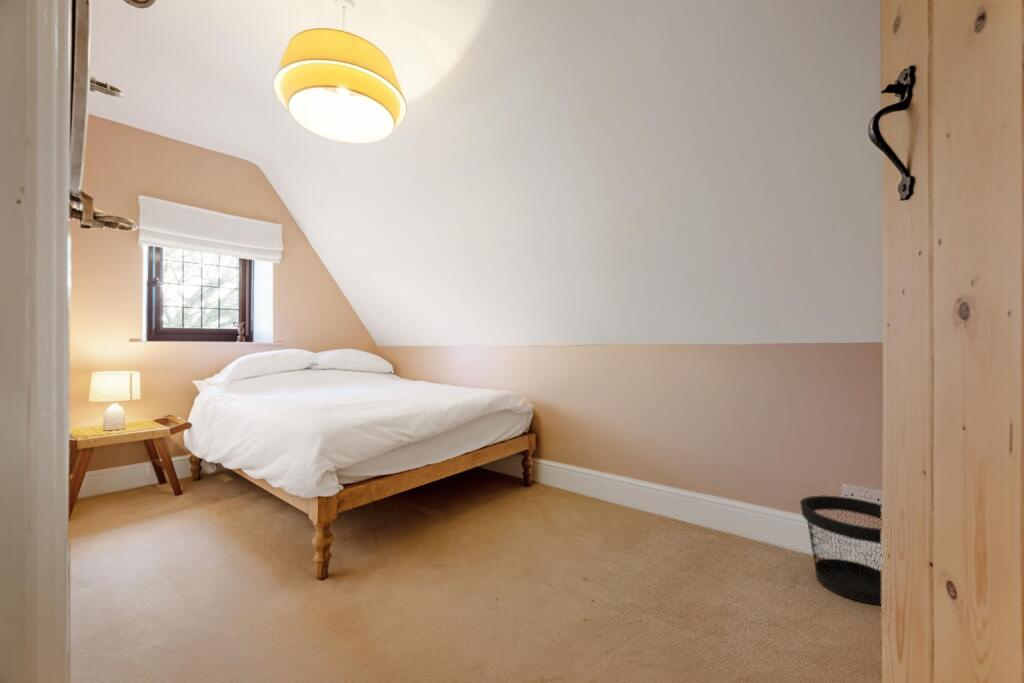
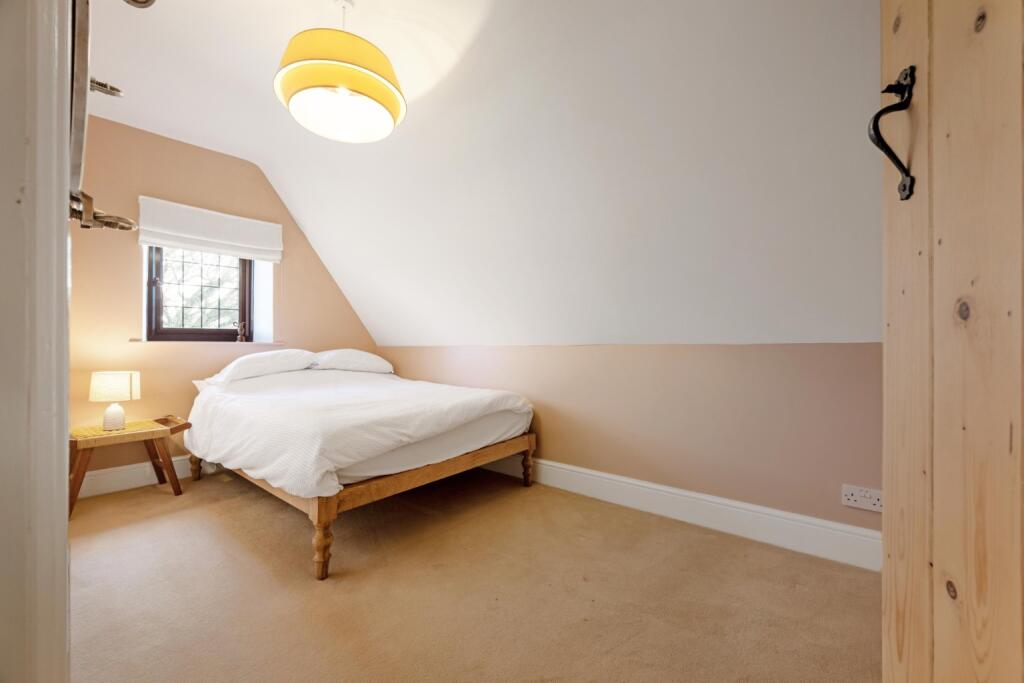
- wastebasket [799,495,882,606]
